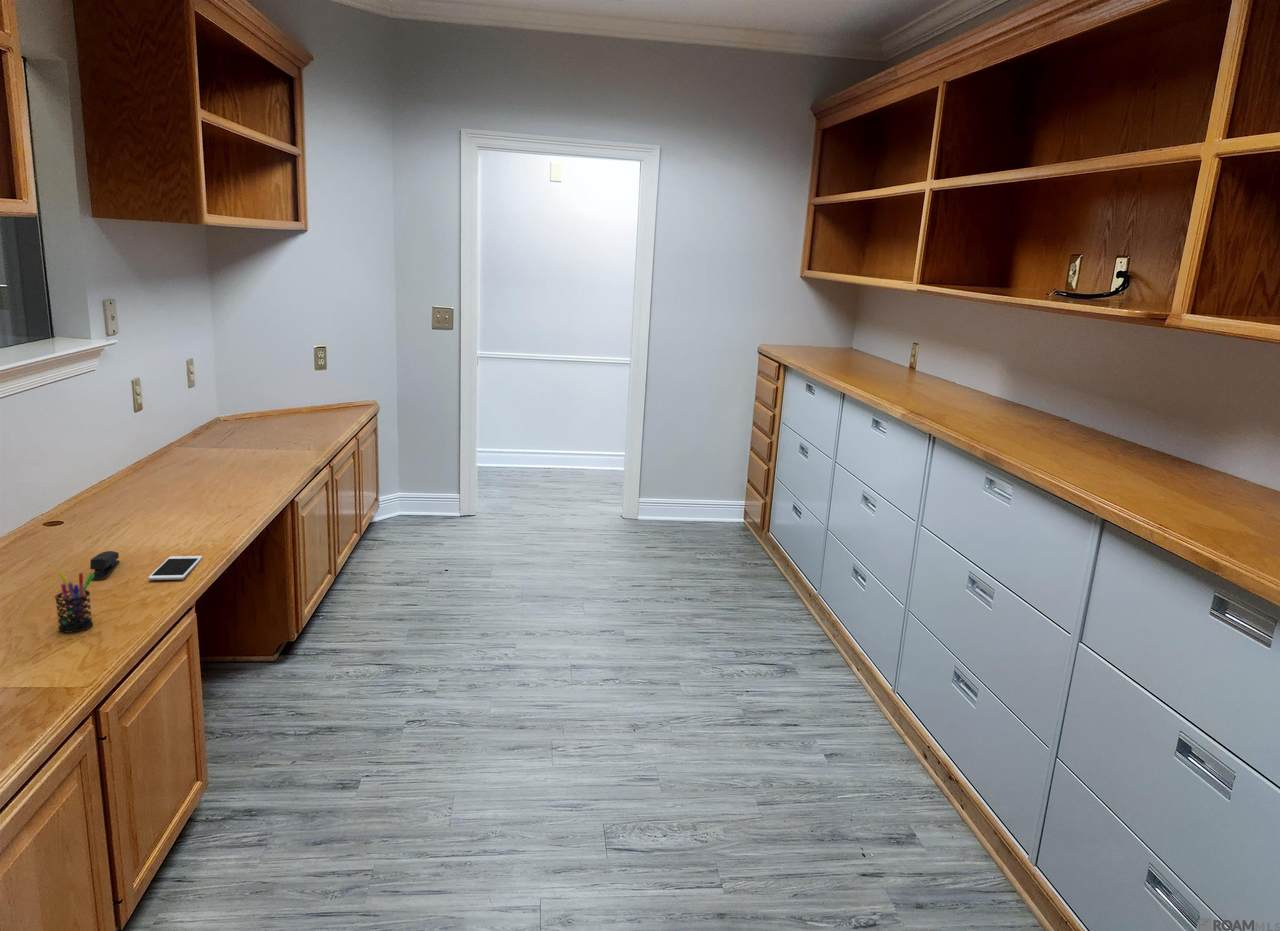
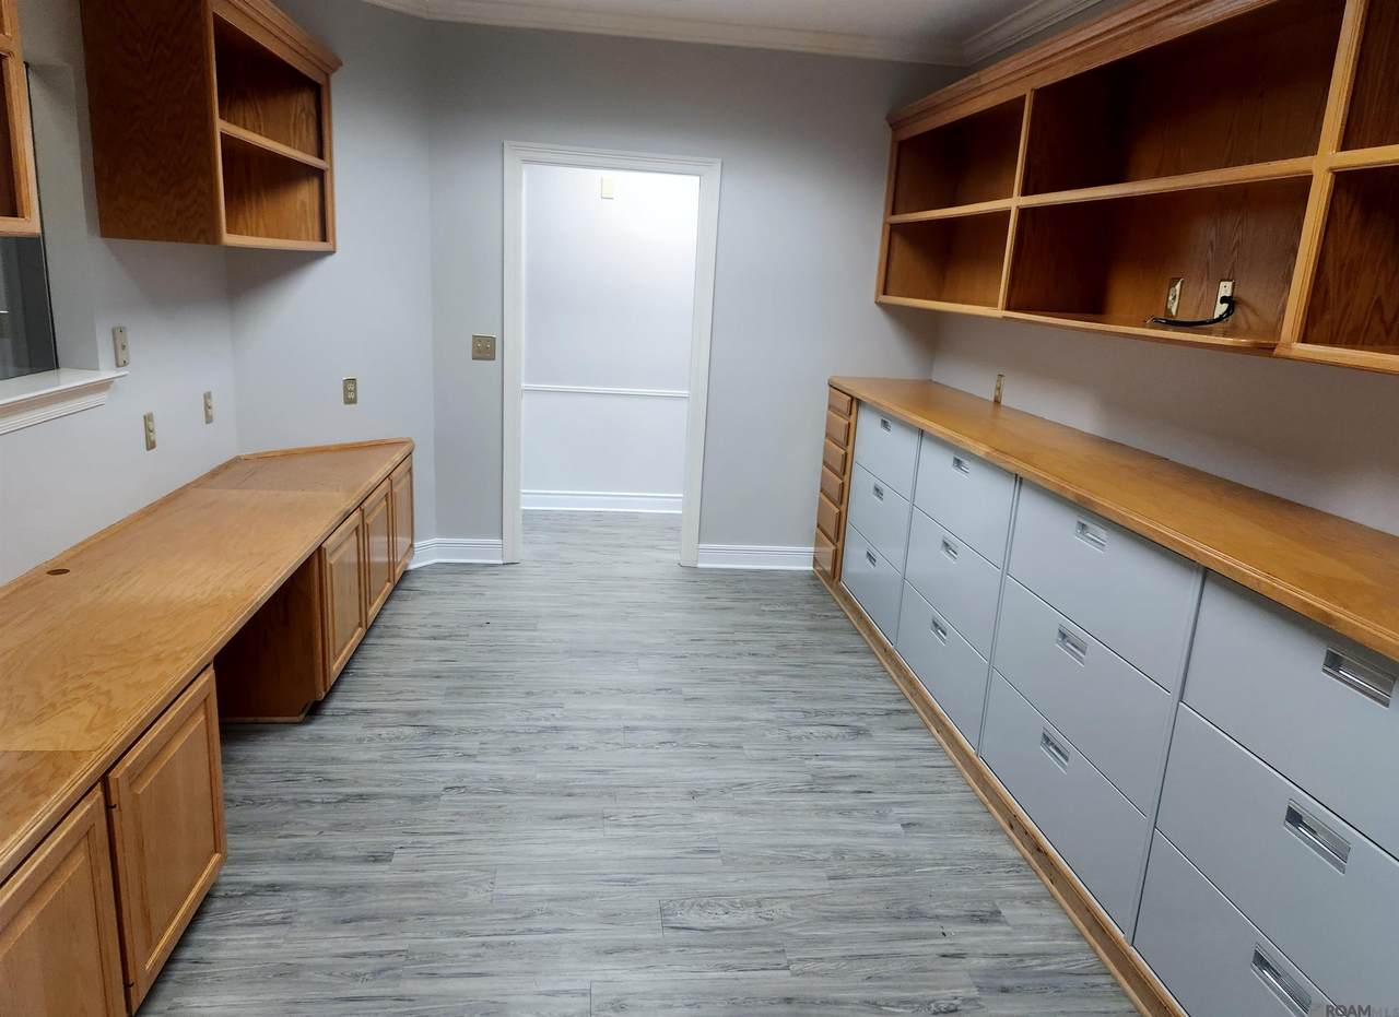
- pen holder [54,571,94,634]
- stapler [89,550,120,580]
- cell phone [147,555,204,581]
